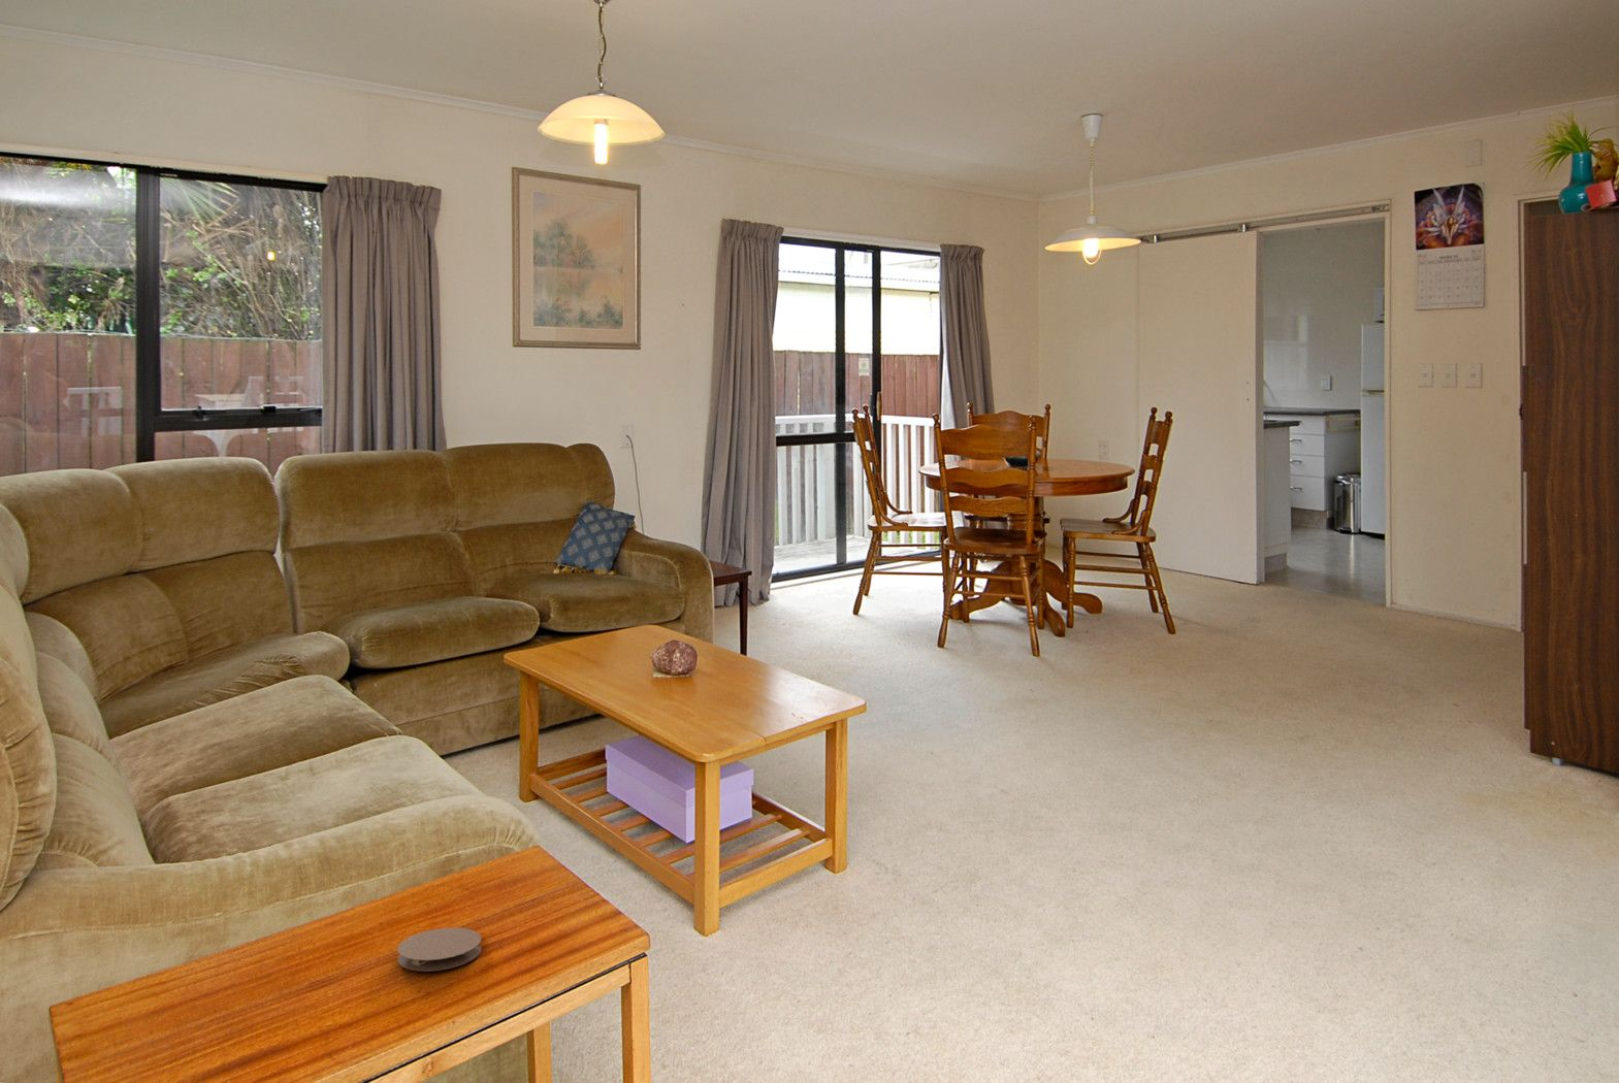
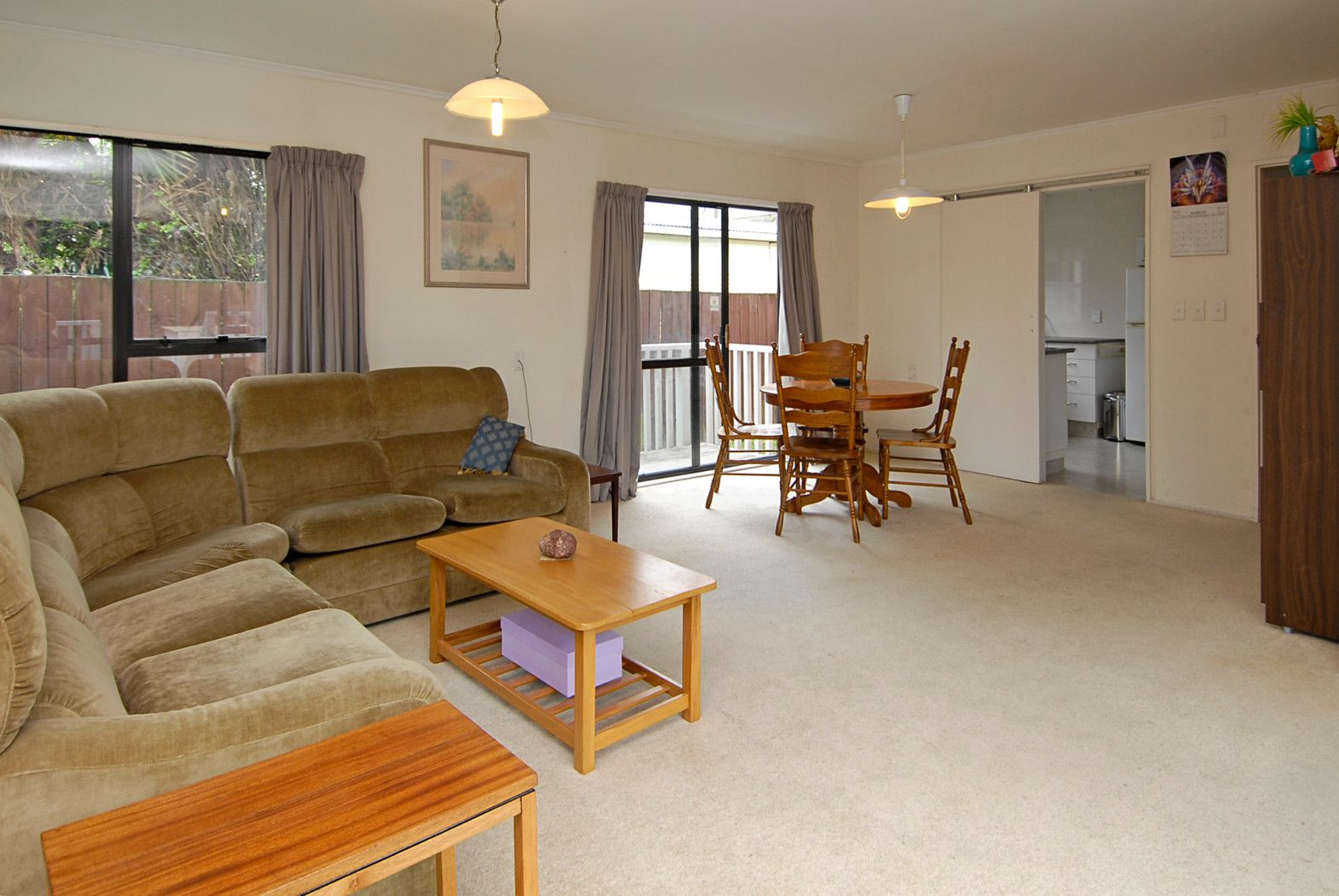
- coaster [397,926,482,973]
